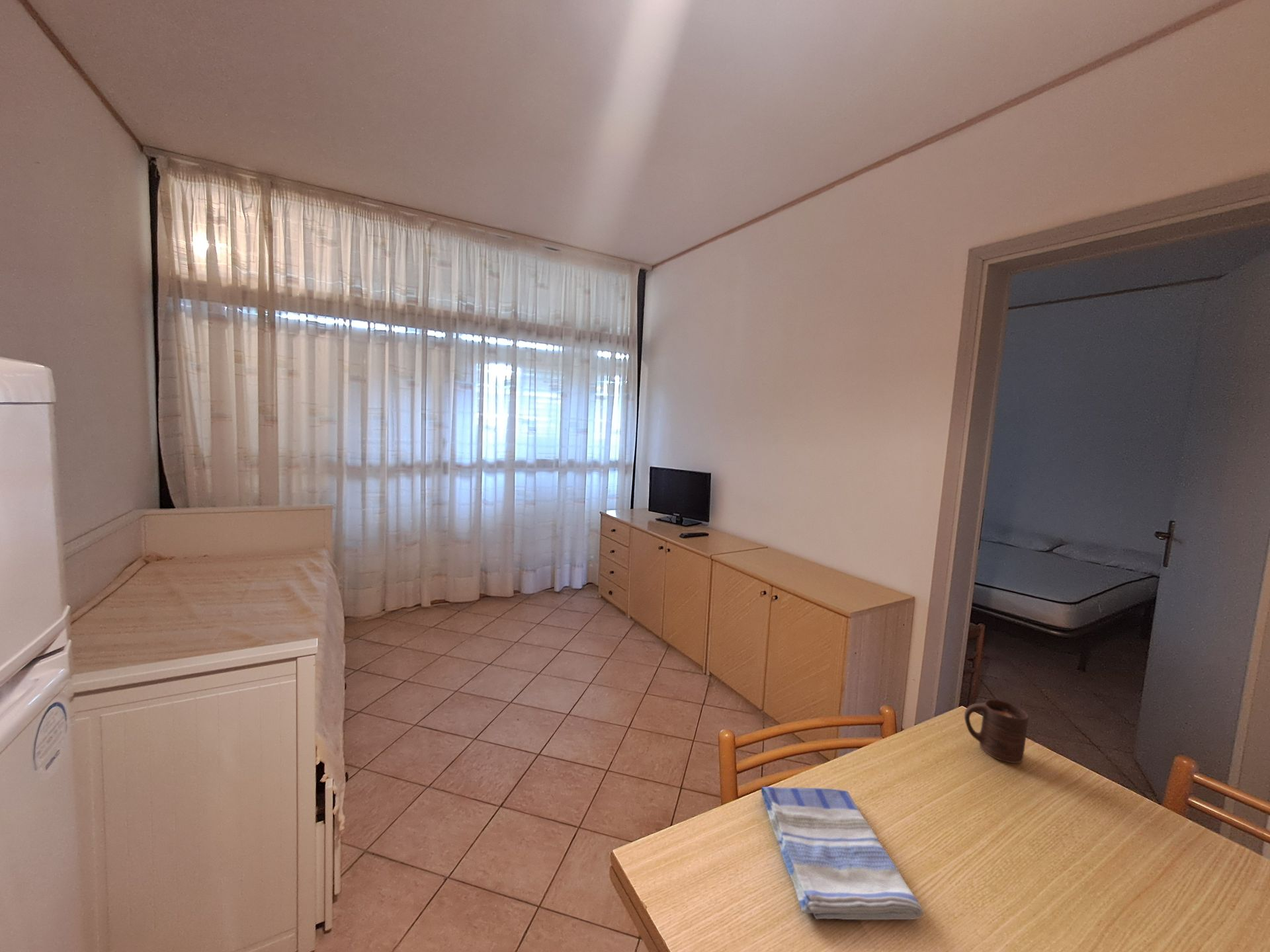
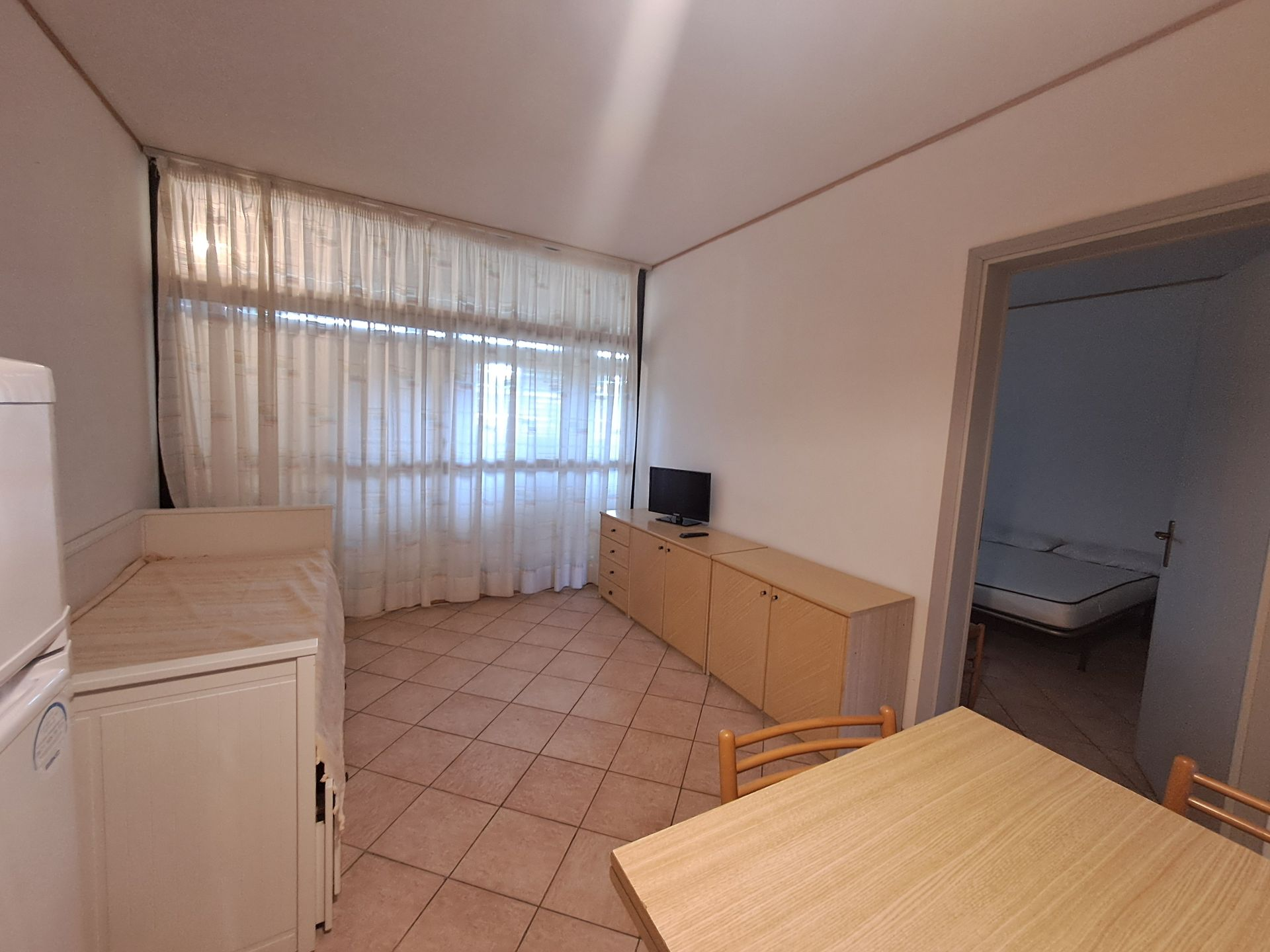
- dish towel [761,786,924,920]
- cup [964,699,1029,764]
